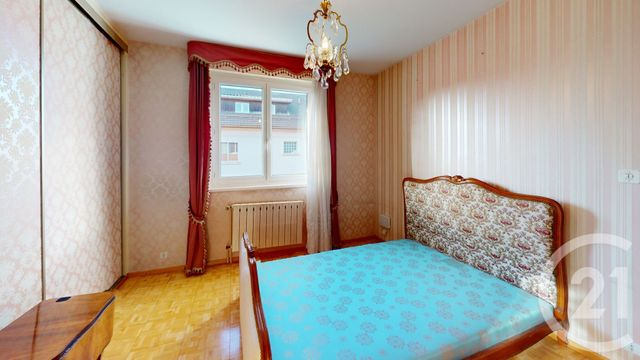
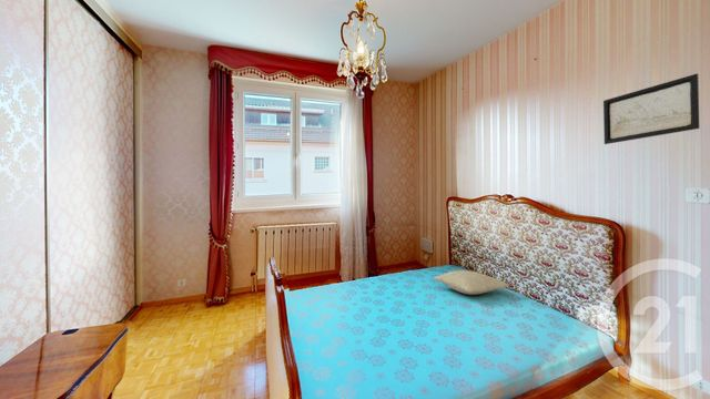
+ wall art [602,73,701,145]
+ pillow [433,269,510,296]
